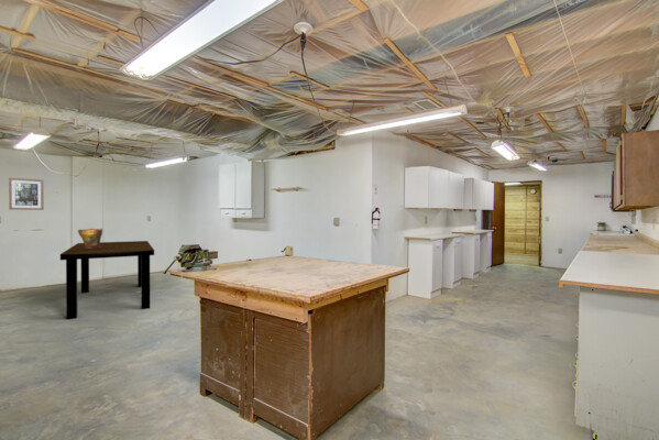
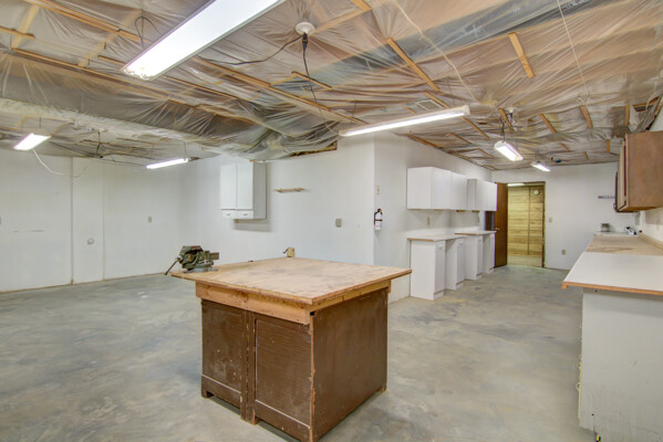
- dining table [59,240,155,320]
- decorative urn [77,228,103,249]
- wall art [8,177,45,211]
